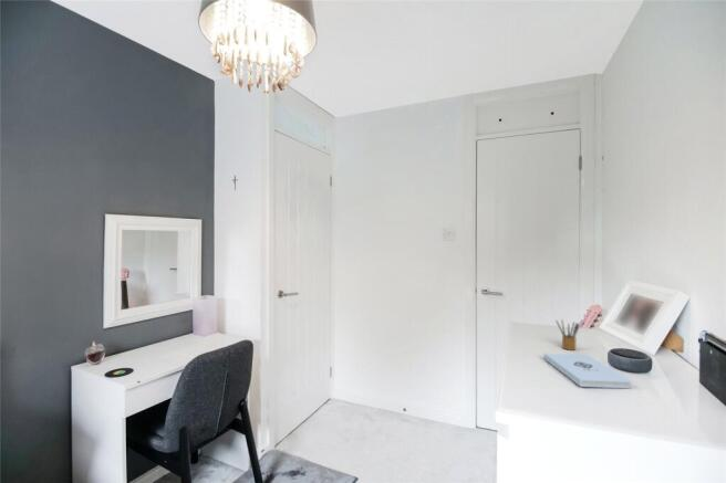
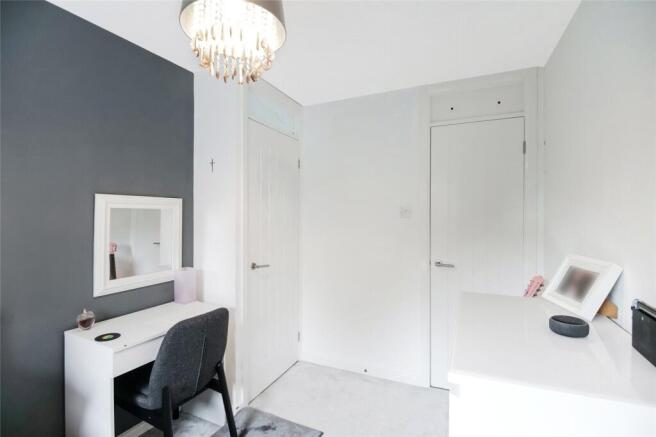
- pencil box [554,318,582,351]
- notepad [543,353,632,389]
